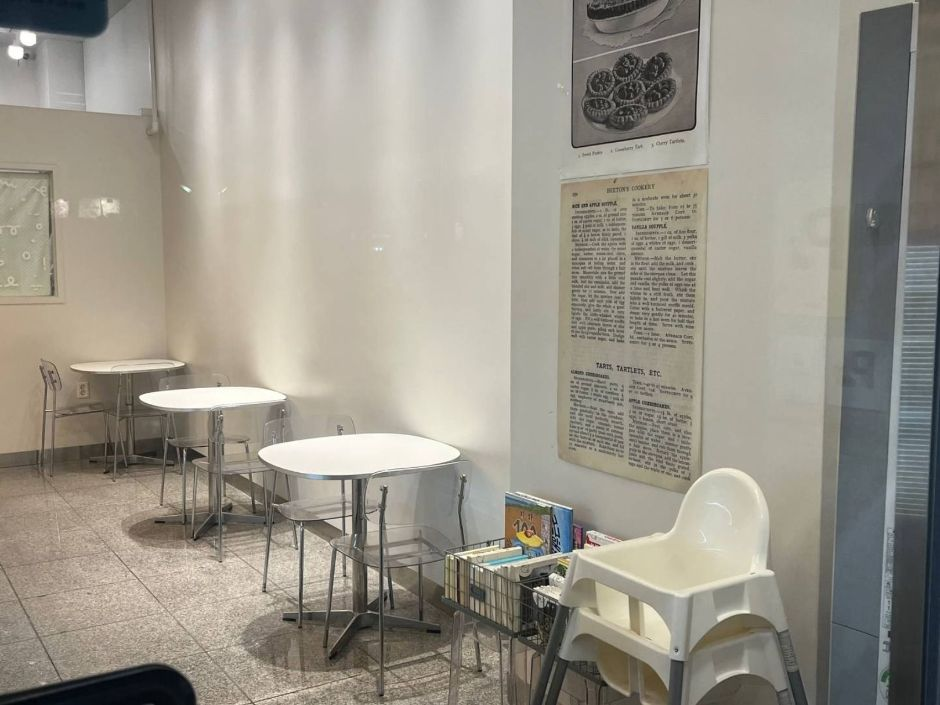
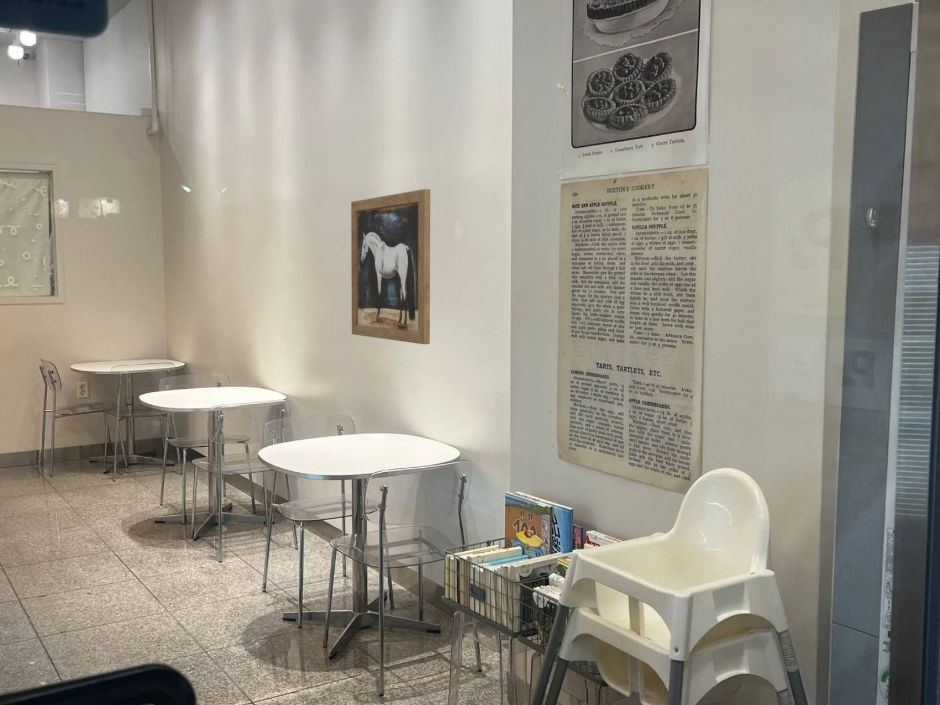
+ wall art [350,188,431,345]
